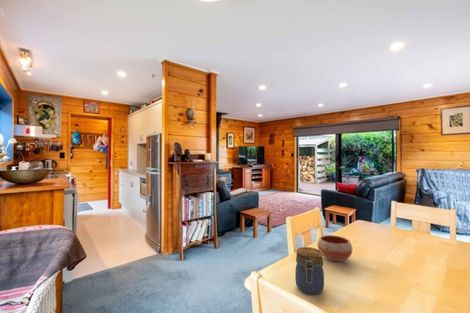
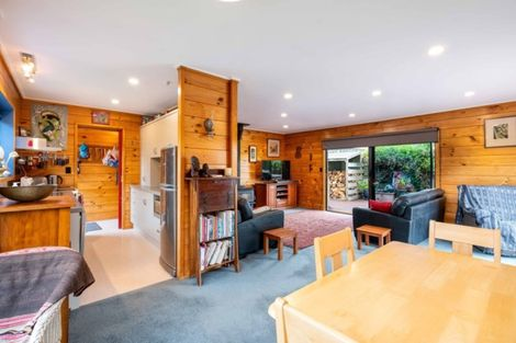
- bowl [316,234,353,262]
- jar [294,246,325,296]
